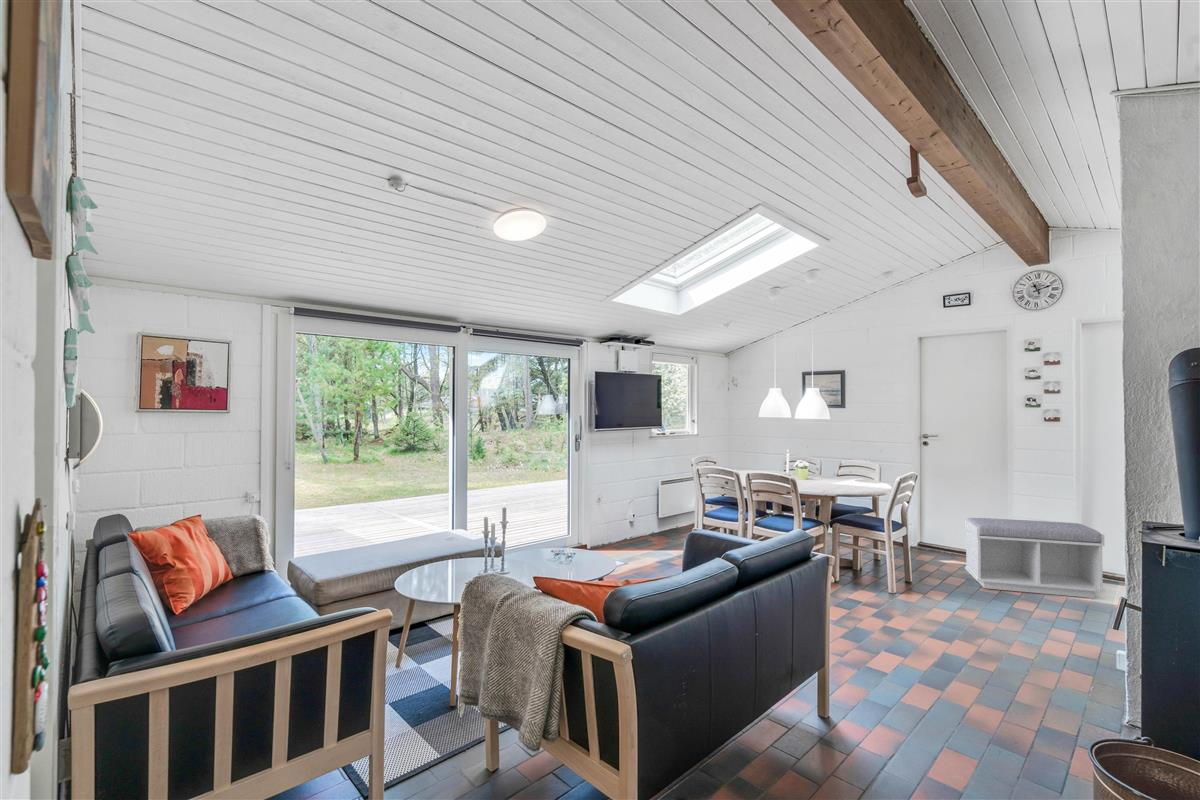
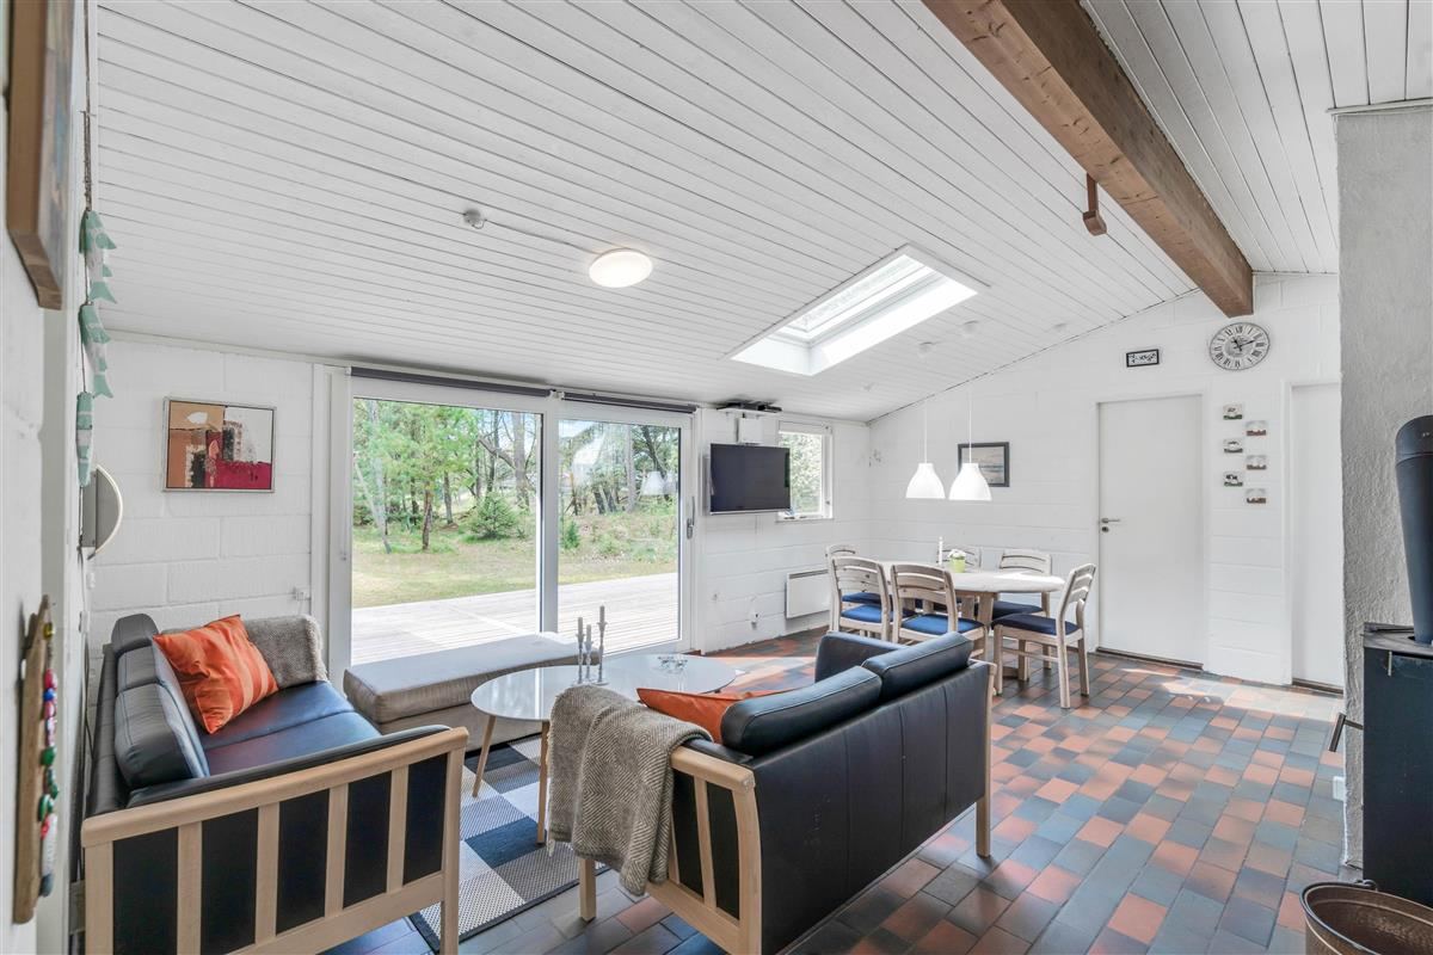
- bench [964,517,1106,599]
